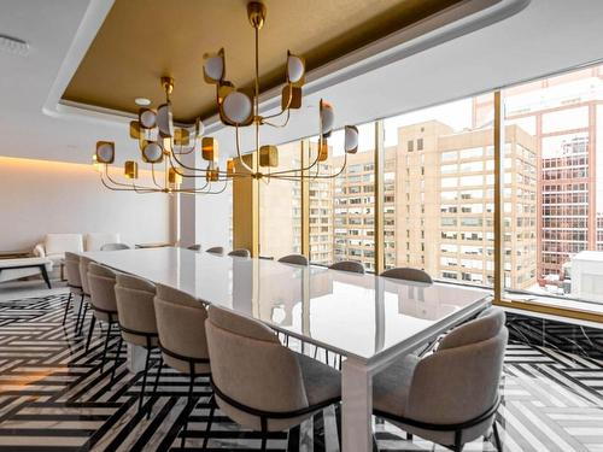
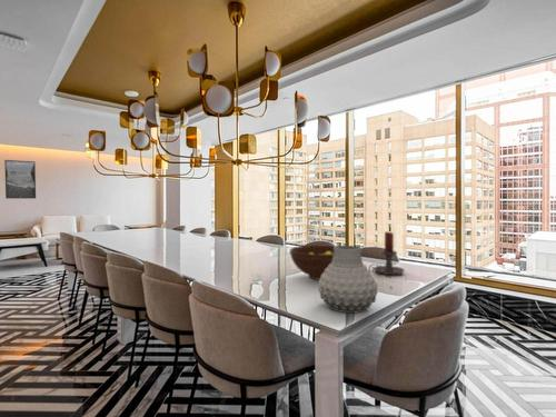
+ candle holder [368,230,406,276]
+ vase [317,245,379,314]
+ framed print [3,159,37,199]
+ fruit bowl [289,245,337,281]
